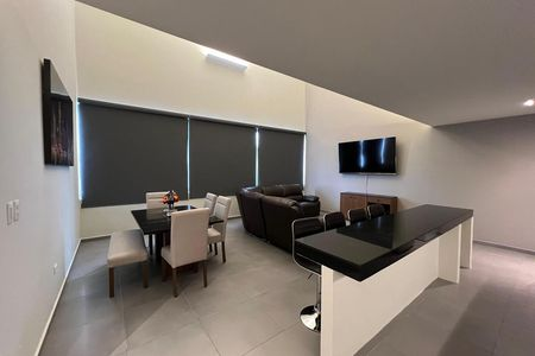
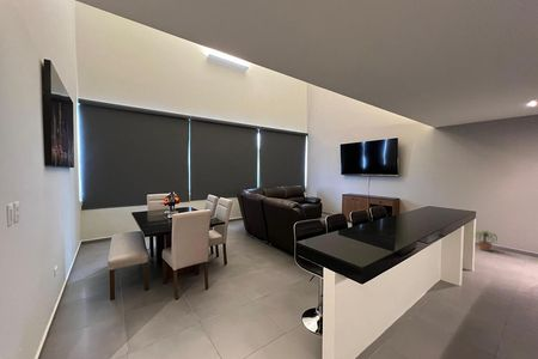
+ potted plant [475,230,499,252]
